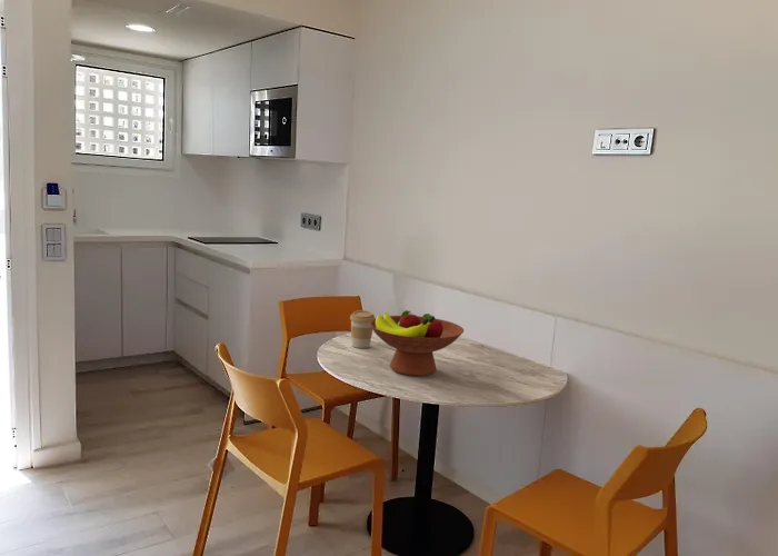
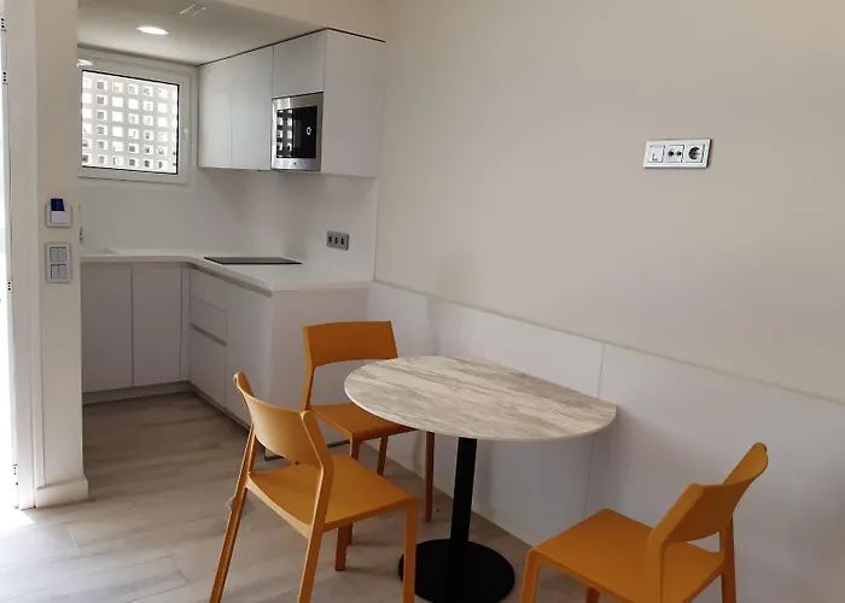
- fruit bowl [369,309,465,377]
- coffee cup [349,309,376,349]
